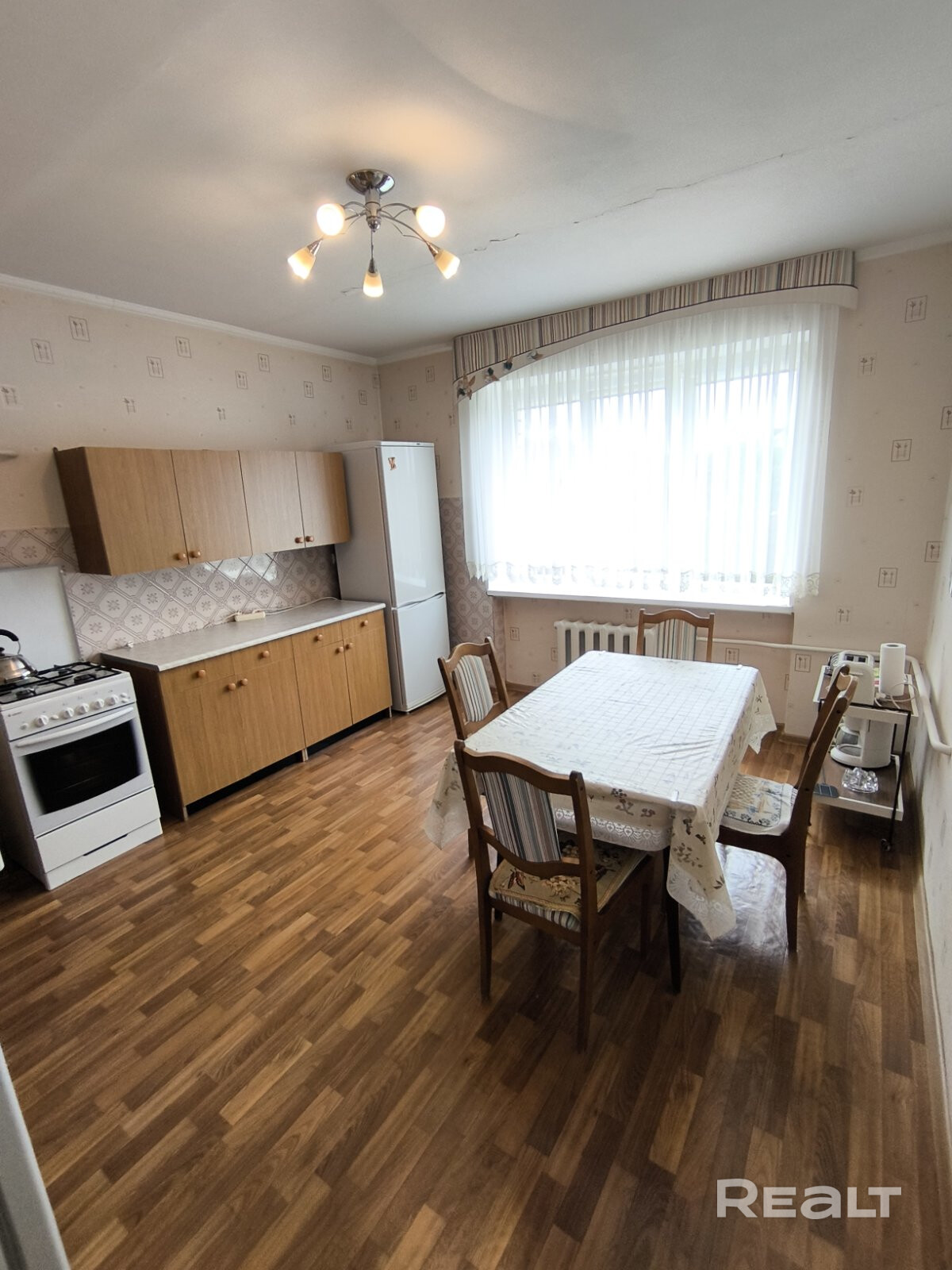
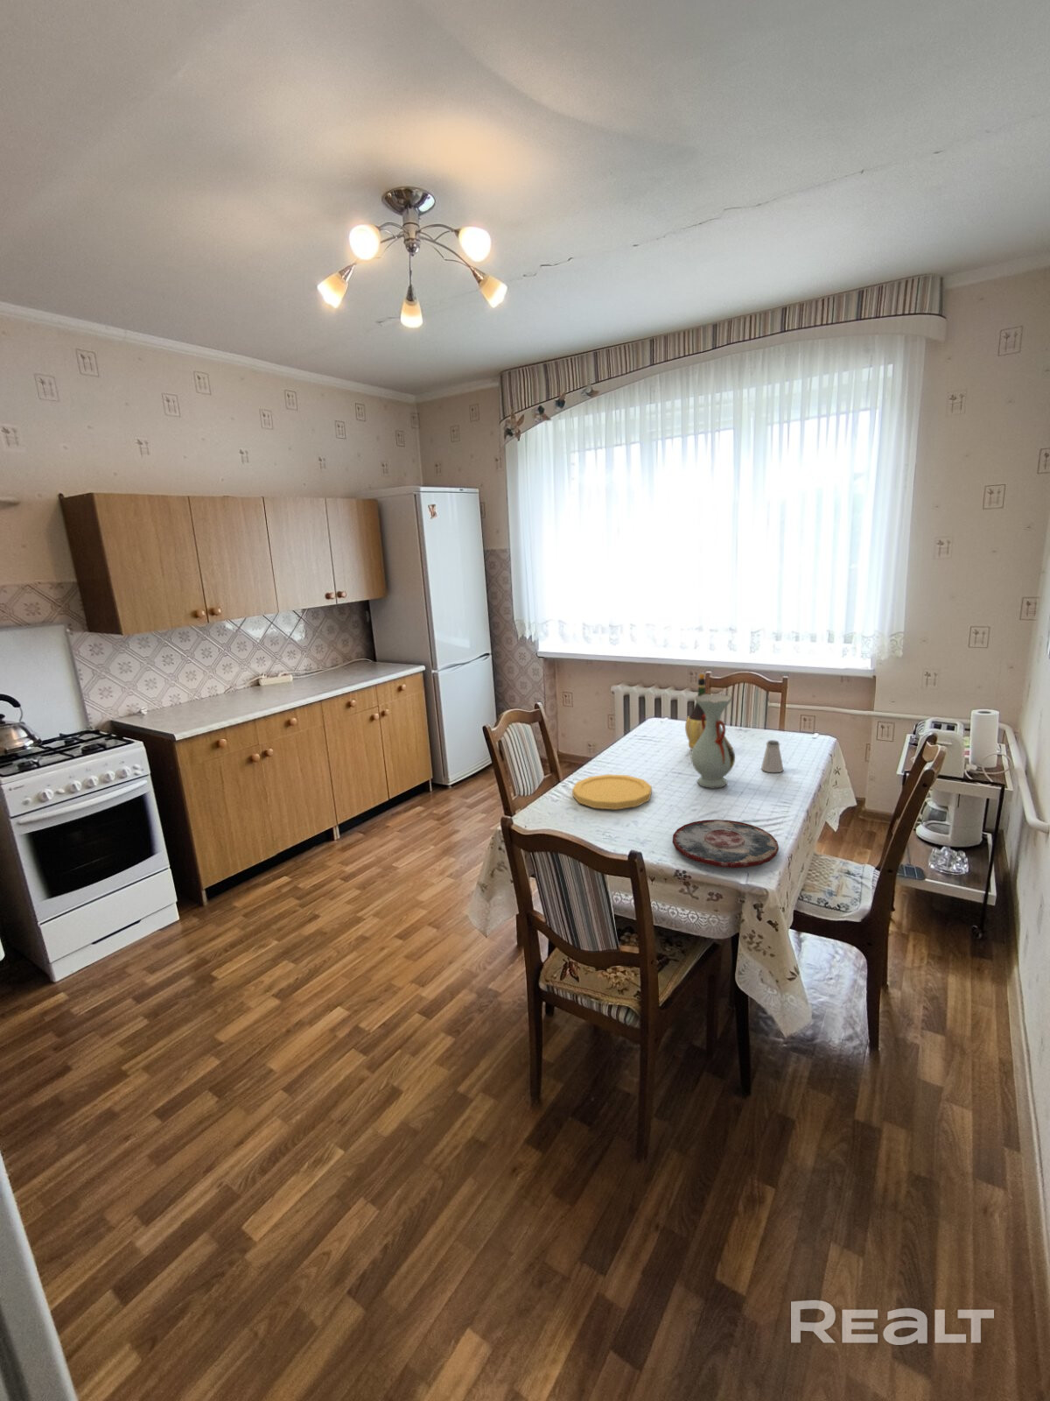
+ saltshaker [760,739,784,773]
+ wine bottle [684,673,706,750]
+ plate [672,819,780,868]
+ vase [690,693,736,789]
+ plate [571,773,653,811]
